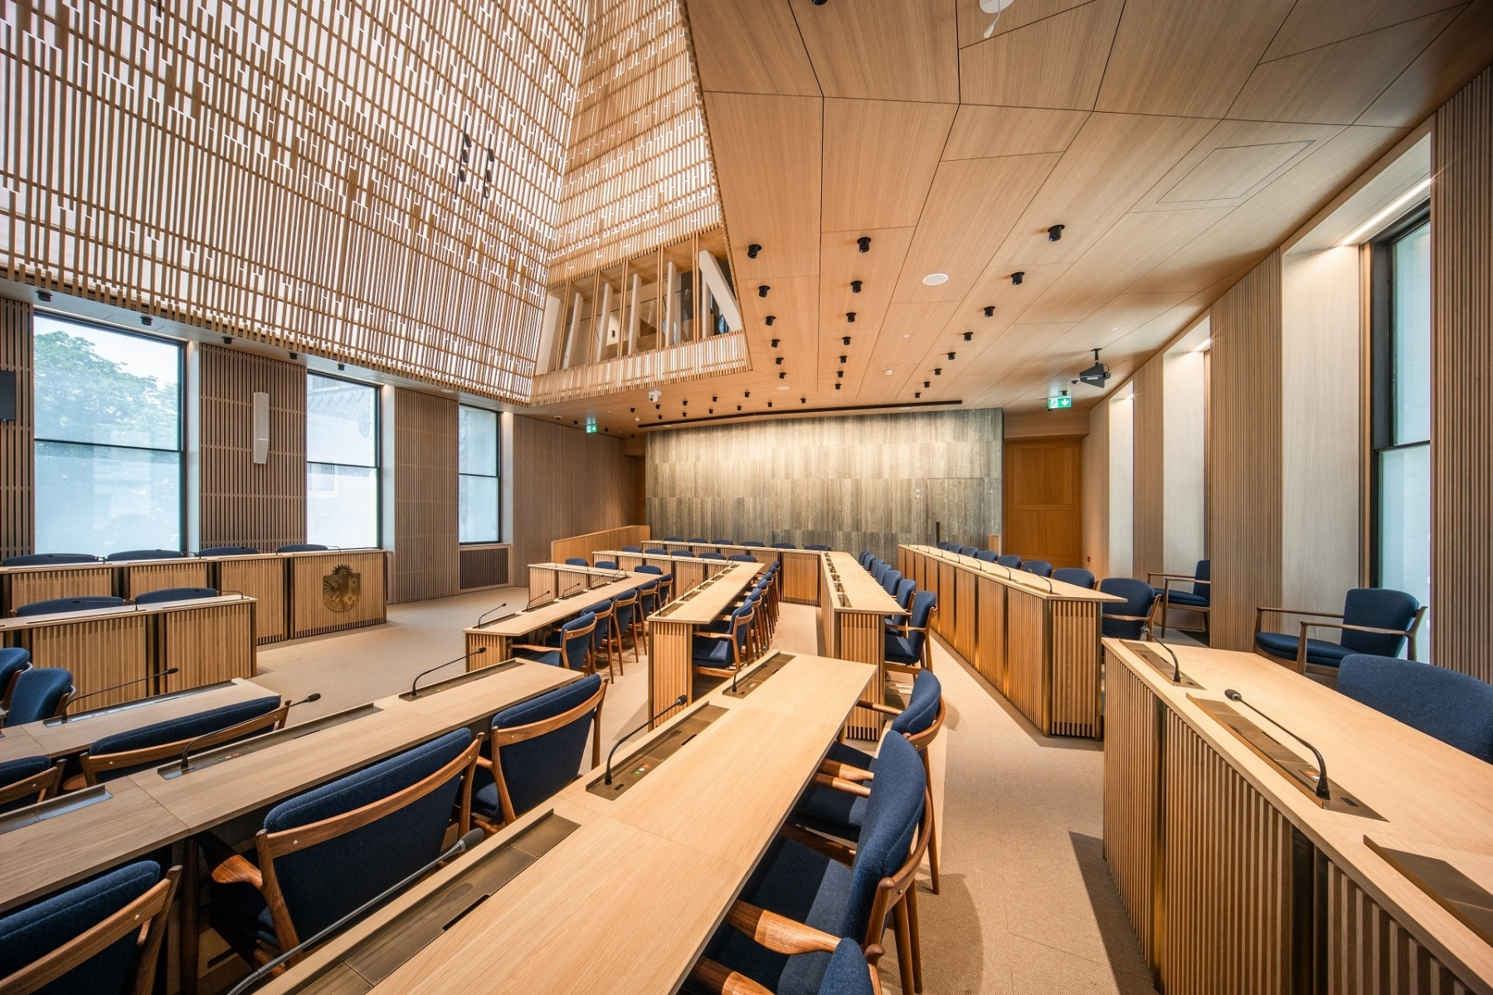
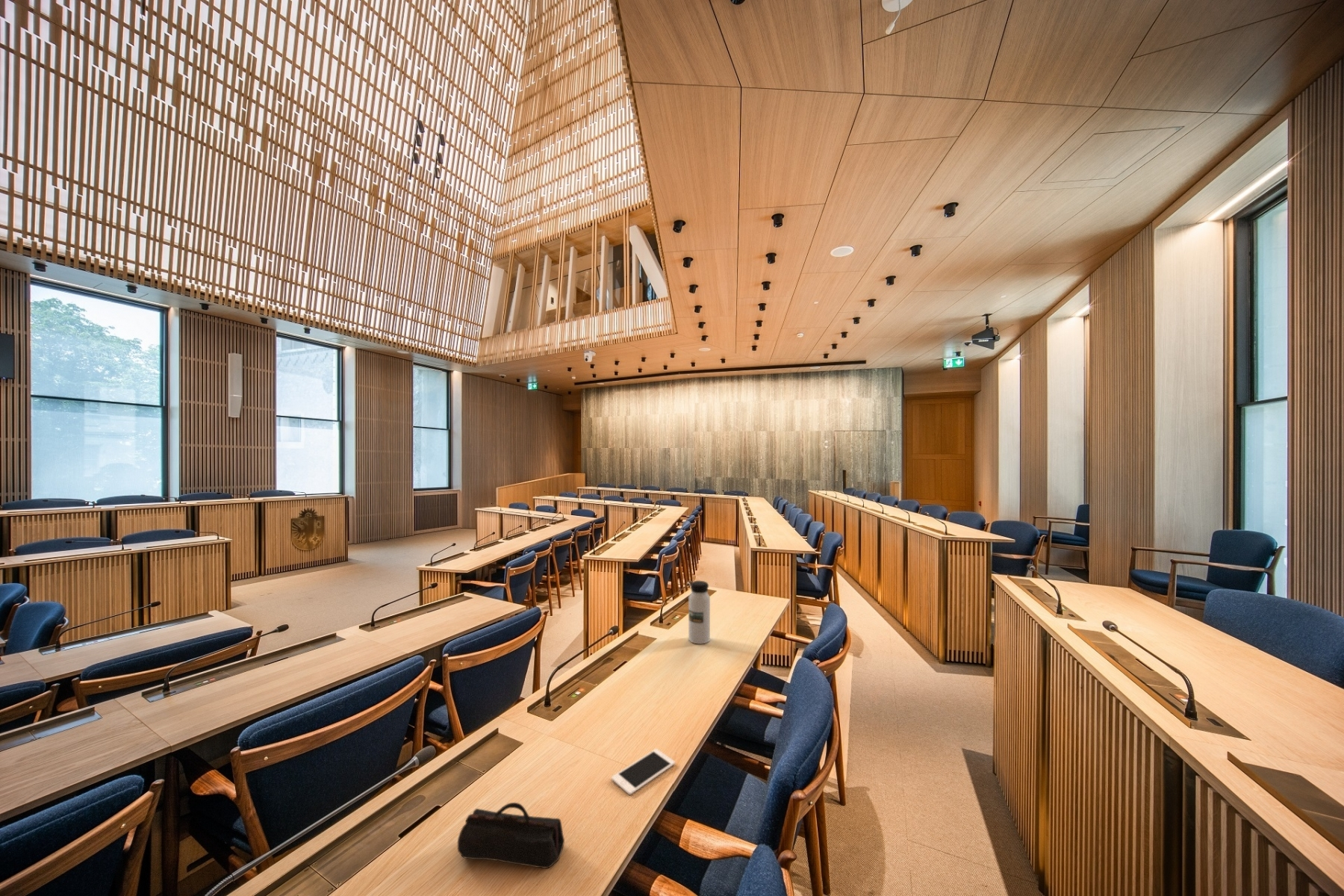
+ pencil case [457,802,565,869]
+ cell phone [611,748,676,796]
+ water bottle [688,580,711,645]
